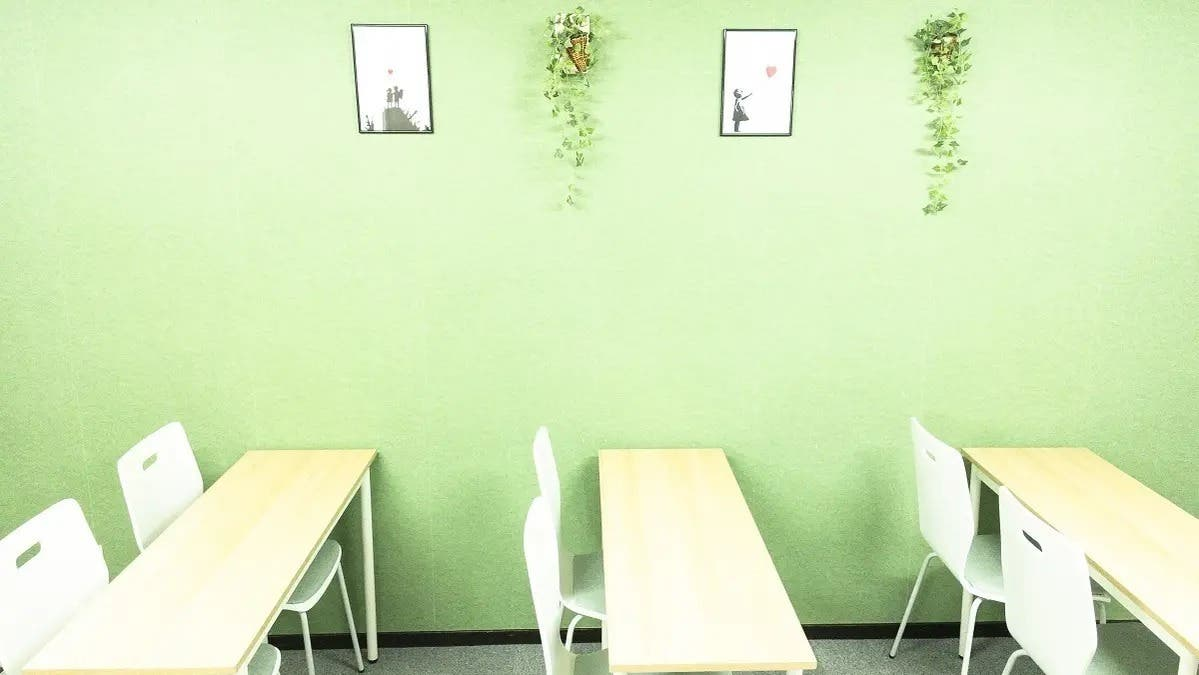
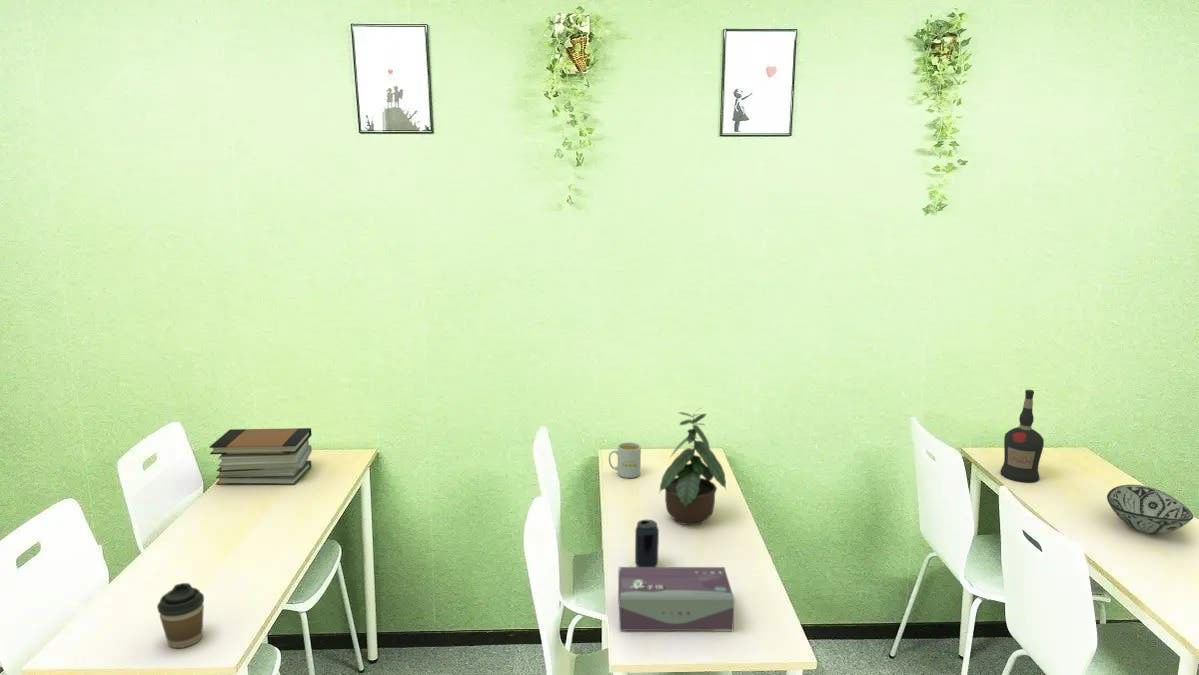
+ beverage can [634,519,660,567]
+ tissue box [617,566,736,632]
+ potted plant [658,406,728,526]
+ decorative bowl [1106,484,1194,535]
+ coffee cup [156,582,205,649]
+ liquor bottle [999,389,1045,483]
+ mug [608,441,642,479]
+ book stack [209,427,313,486]
